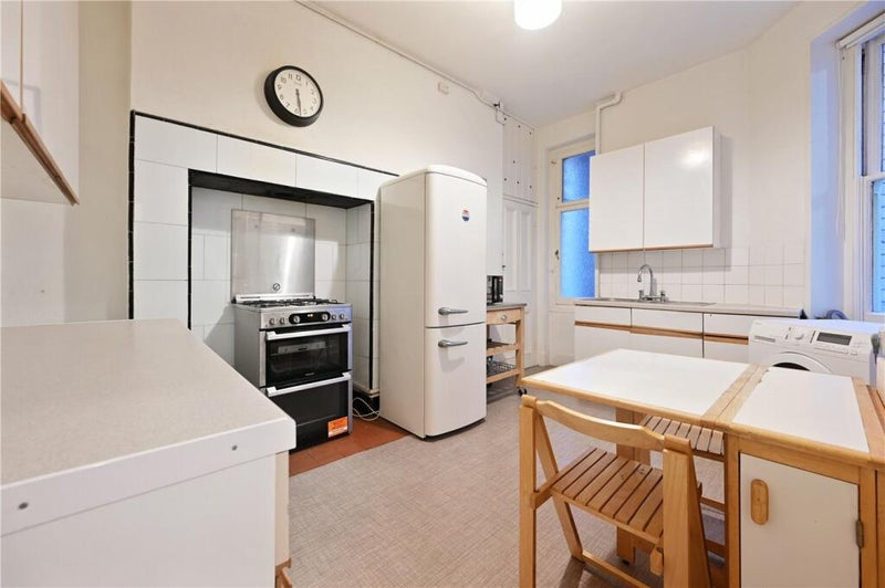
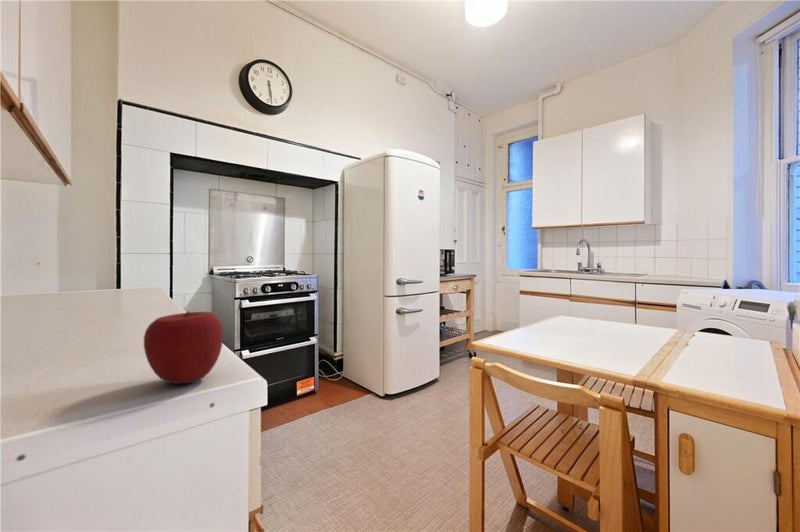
+ apple [143,310,224,385]
